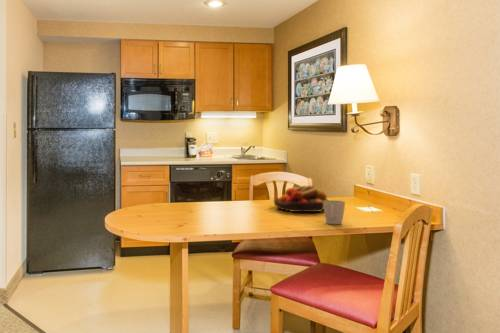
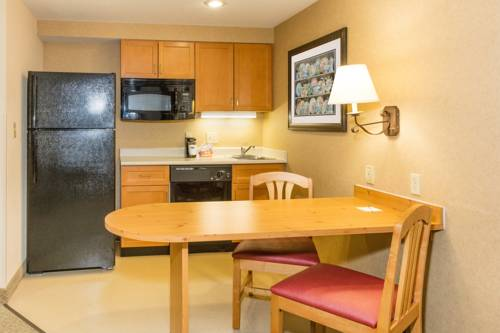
- mug [323,199,346,225]
- fruit bowl [273,185,329,213]
